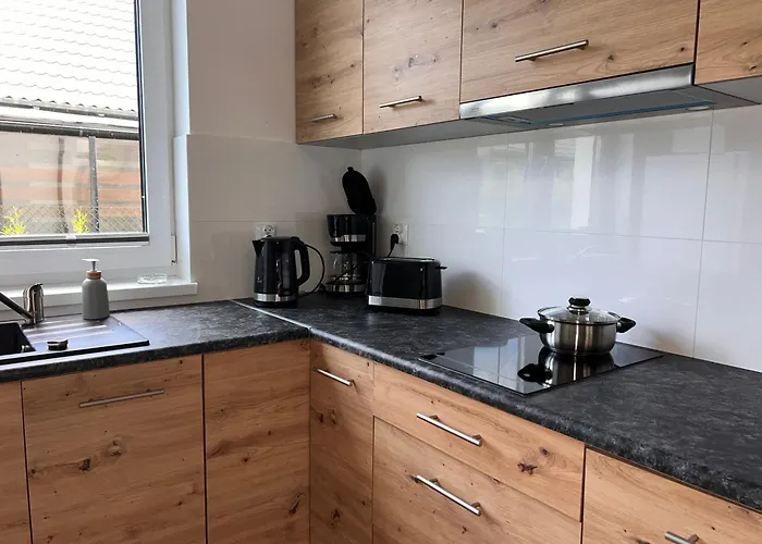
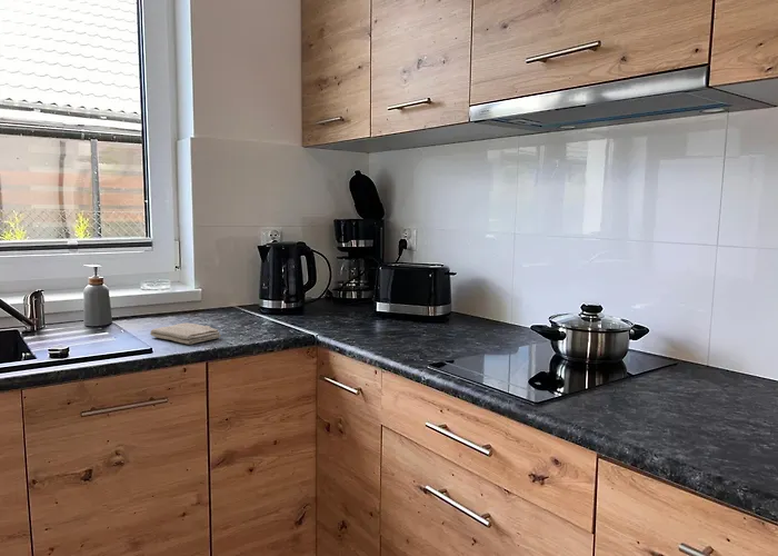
+ washcloth [149,321,222,346]
